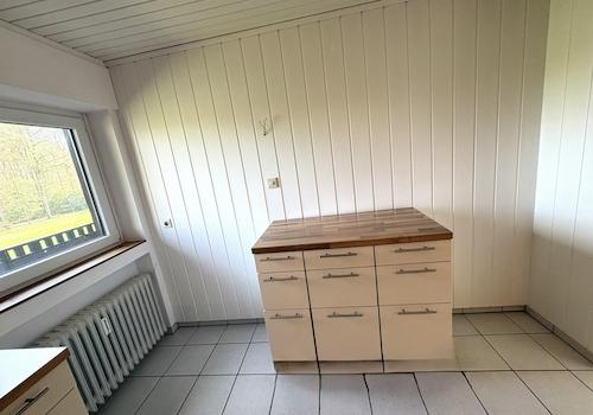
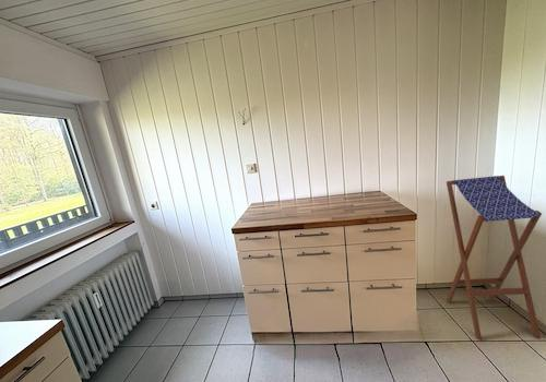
+ stool [446,175,543,341]
